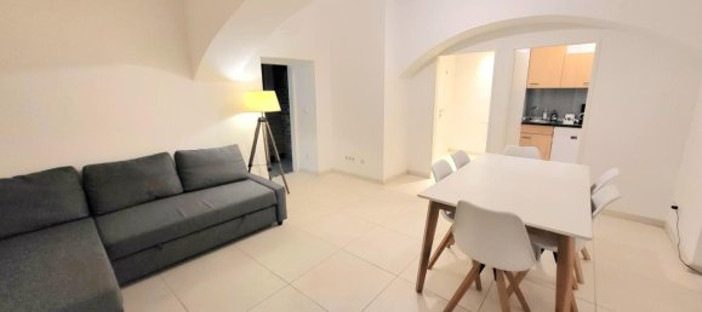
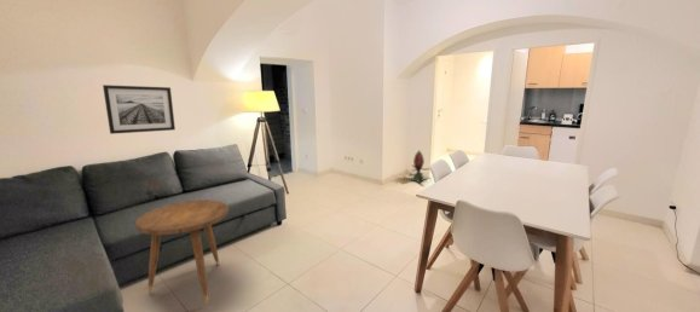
+ decorative plant [394,150,430,186]
+ side table [134,198,230,306]
+ wall art [102,83,177,135]
